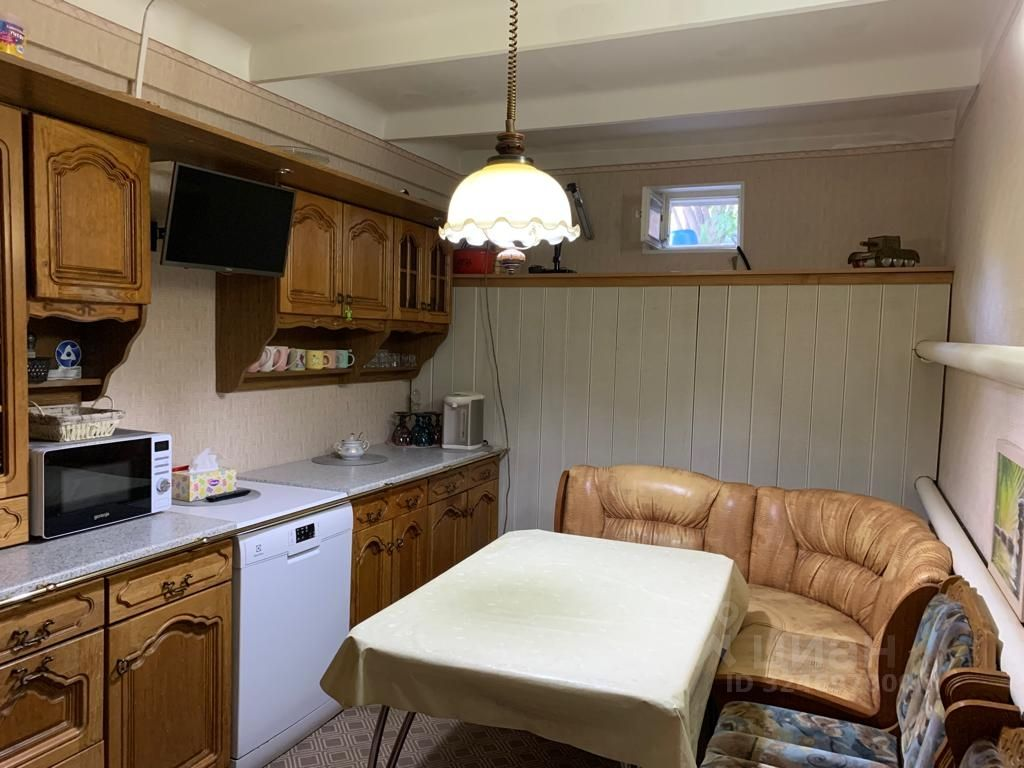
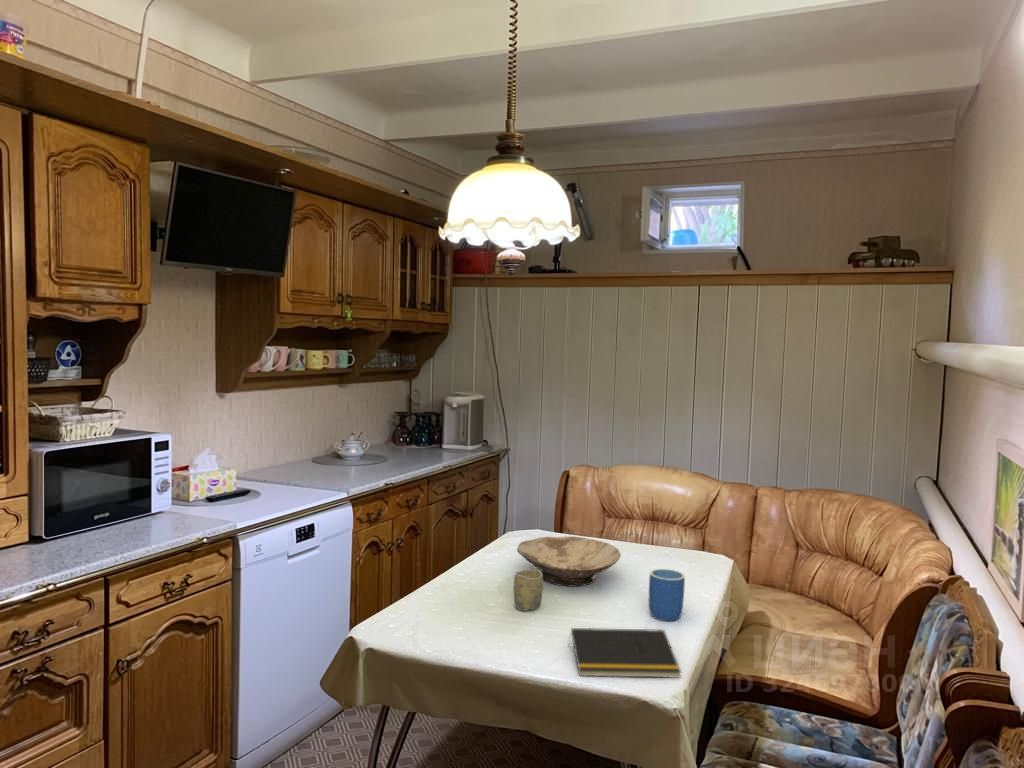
+ bowl [516,536,622,588]
+ mug [648,568,686,622]
+ cup [513,568,544,612]
+ notepad [567,627,682,679]
